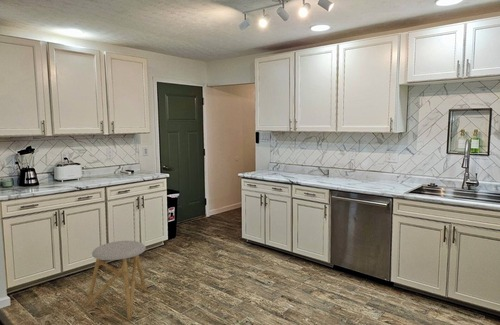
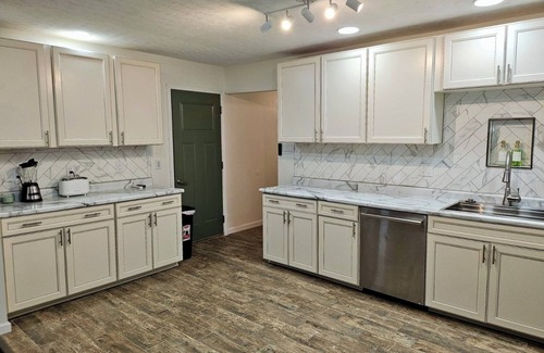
- stool [86,240,148,321]
